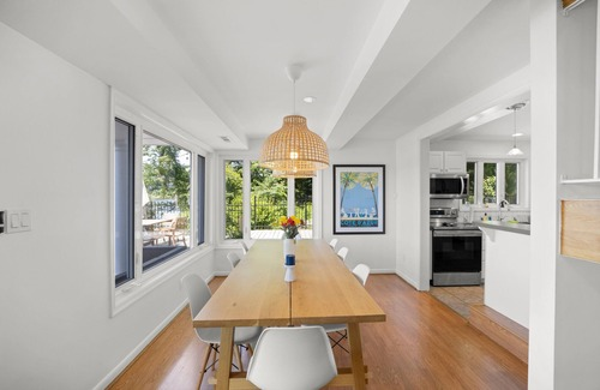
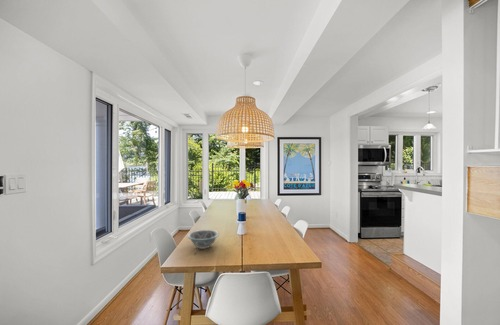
+ bowl [187,229,220,250]
